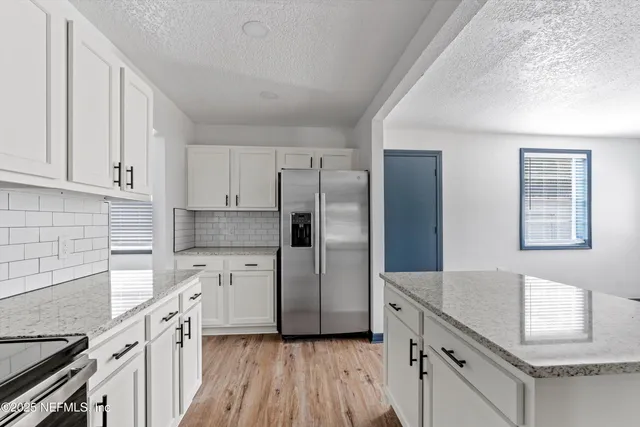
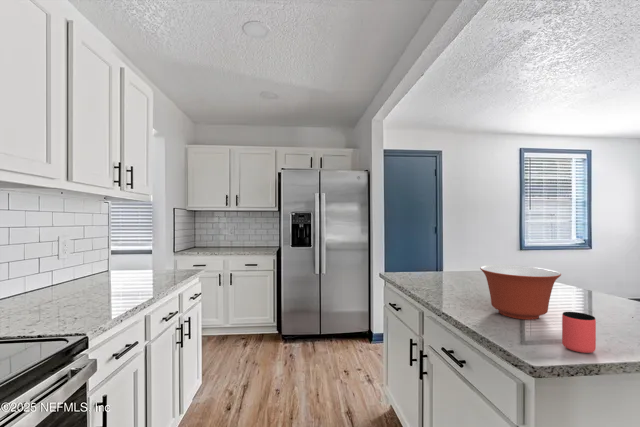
+ cup [561,311,597,354]
+ mixing bowl [479,264,562,321]
